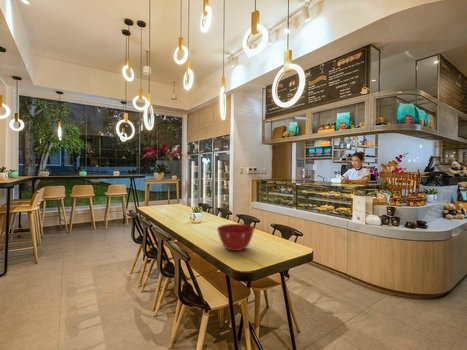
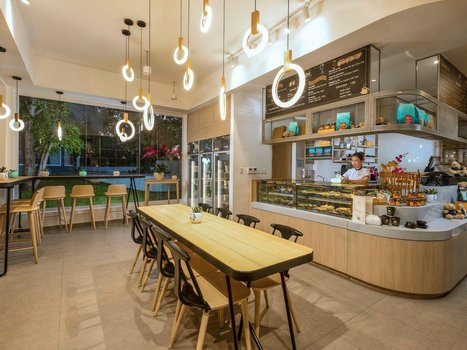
- mixing bowl [216,223,255,252]
